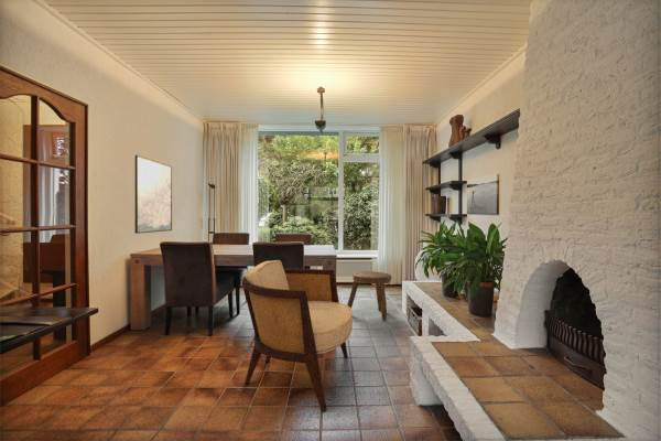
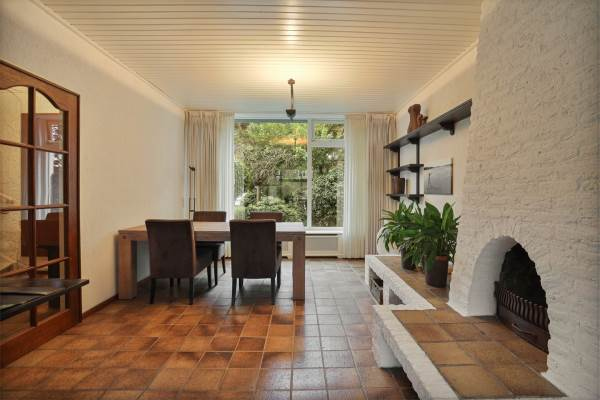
- armchair [241,259,354,412]
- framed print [134,154,173,235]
- stool [346,270,393,321]
